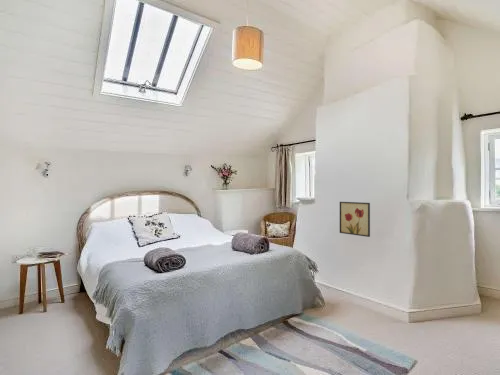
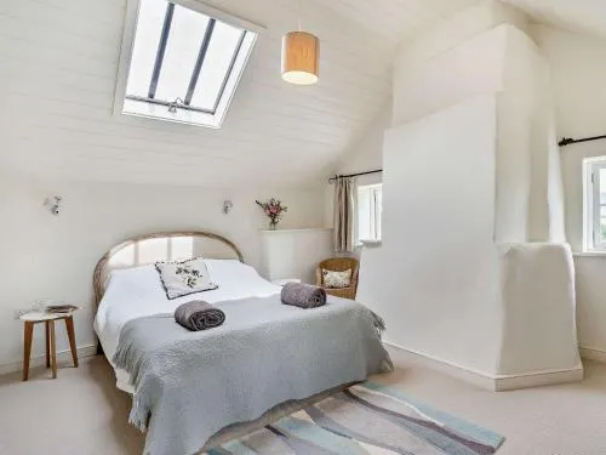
- wall art [339,201,371,238]
